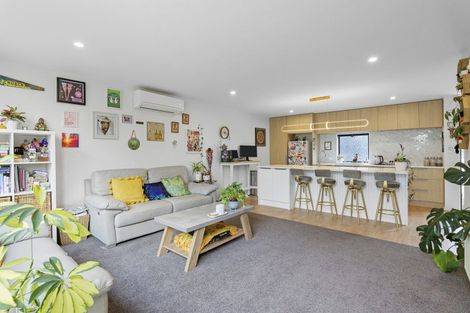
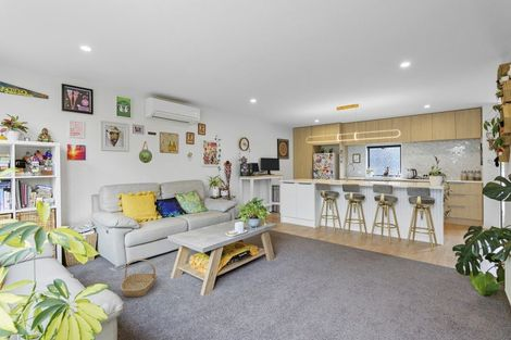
+ basket [120,257,159,298]
